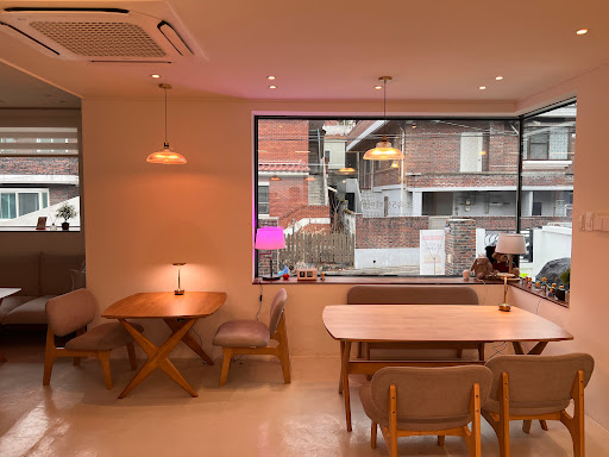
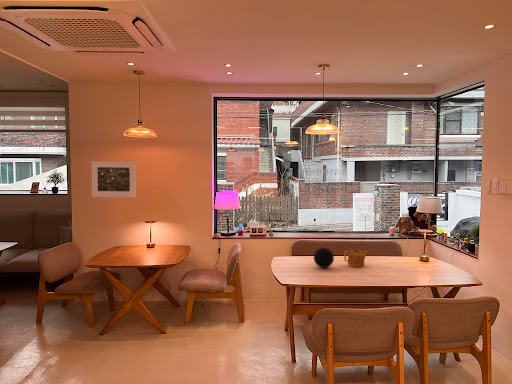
+ decorative ball [313,246,335,269]
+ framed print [91,160,137,198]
+ teapot [343,249,370,268]
